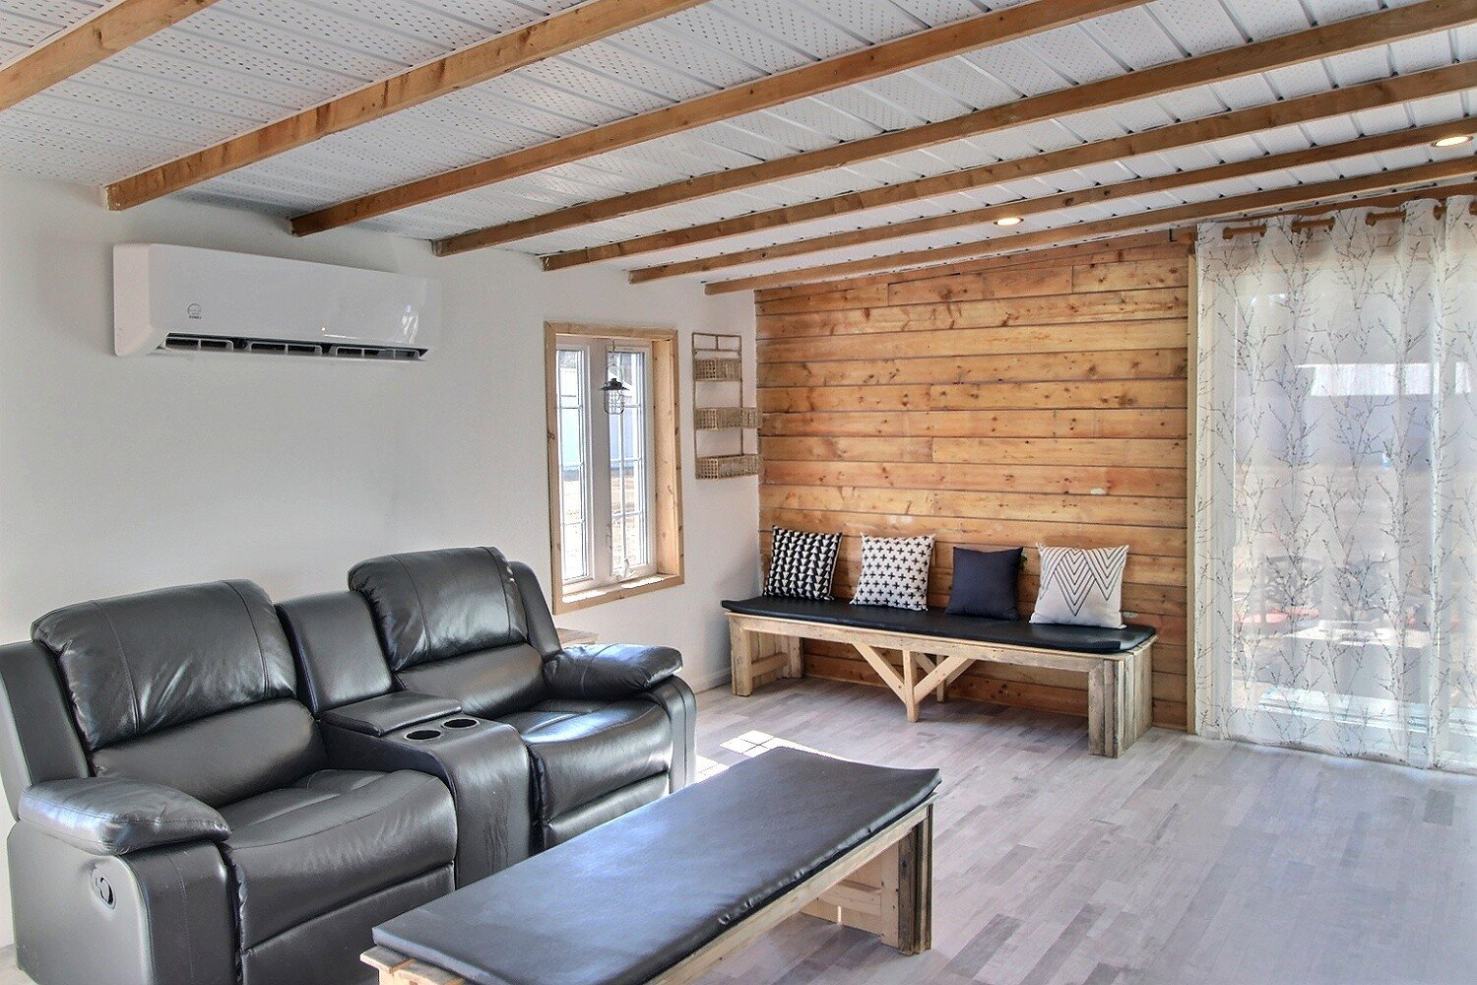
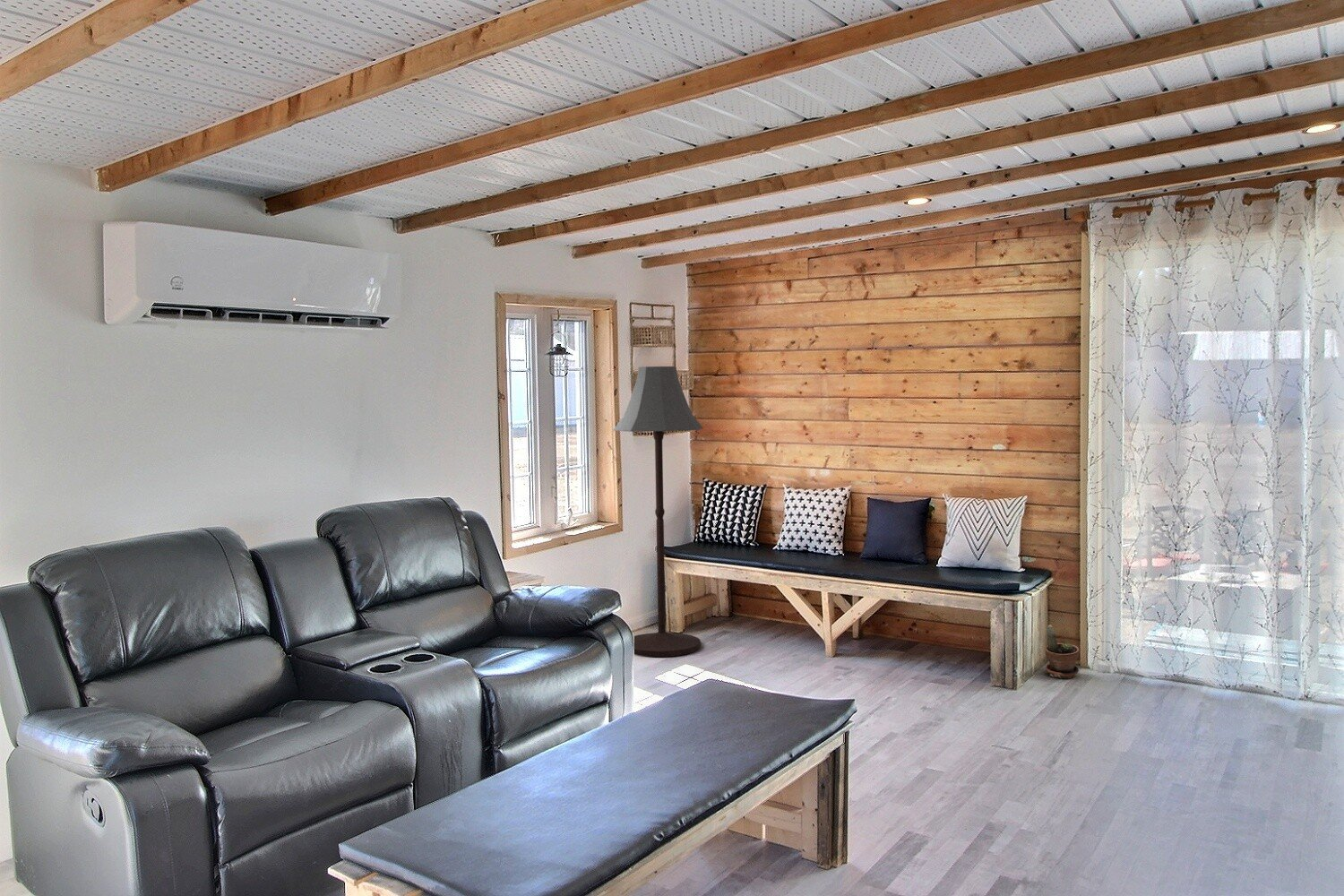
+ floor lamp [612,366,704,658]
+ potted plant [1044,624,1080,679]
